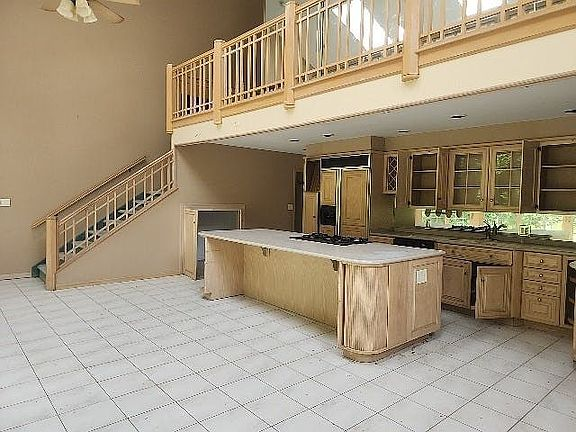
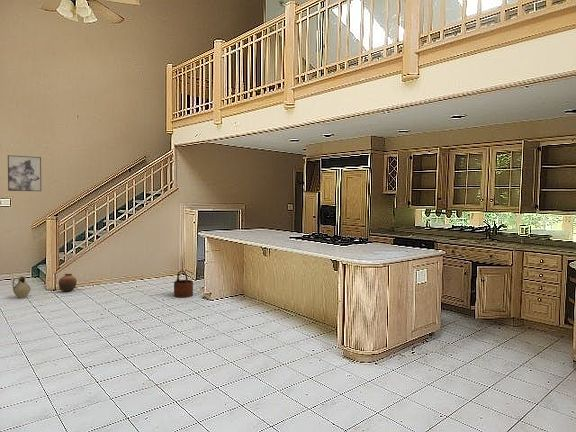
+ wall art [7,154,42,192]
+ ceramic jug [11,275,32,299]
+ pottery [58,273,78,292]
+ wooden bucket [173,269,194,299]
